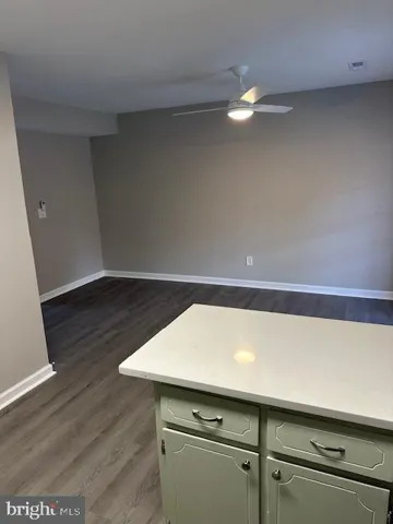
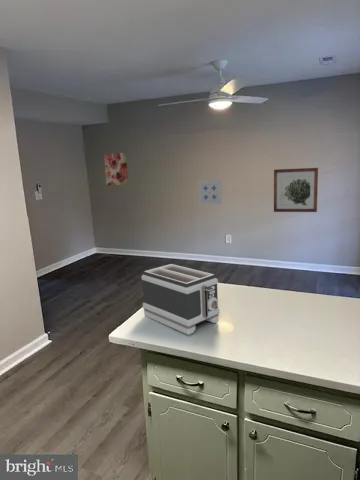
+ toaster [140,263,221,336]
+ wall art [197,179,223,206]
+ wall art [273,167,319,213]
+ wall art [103,152,129,186]
